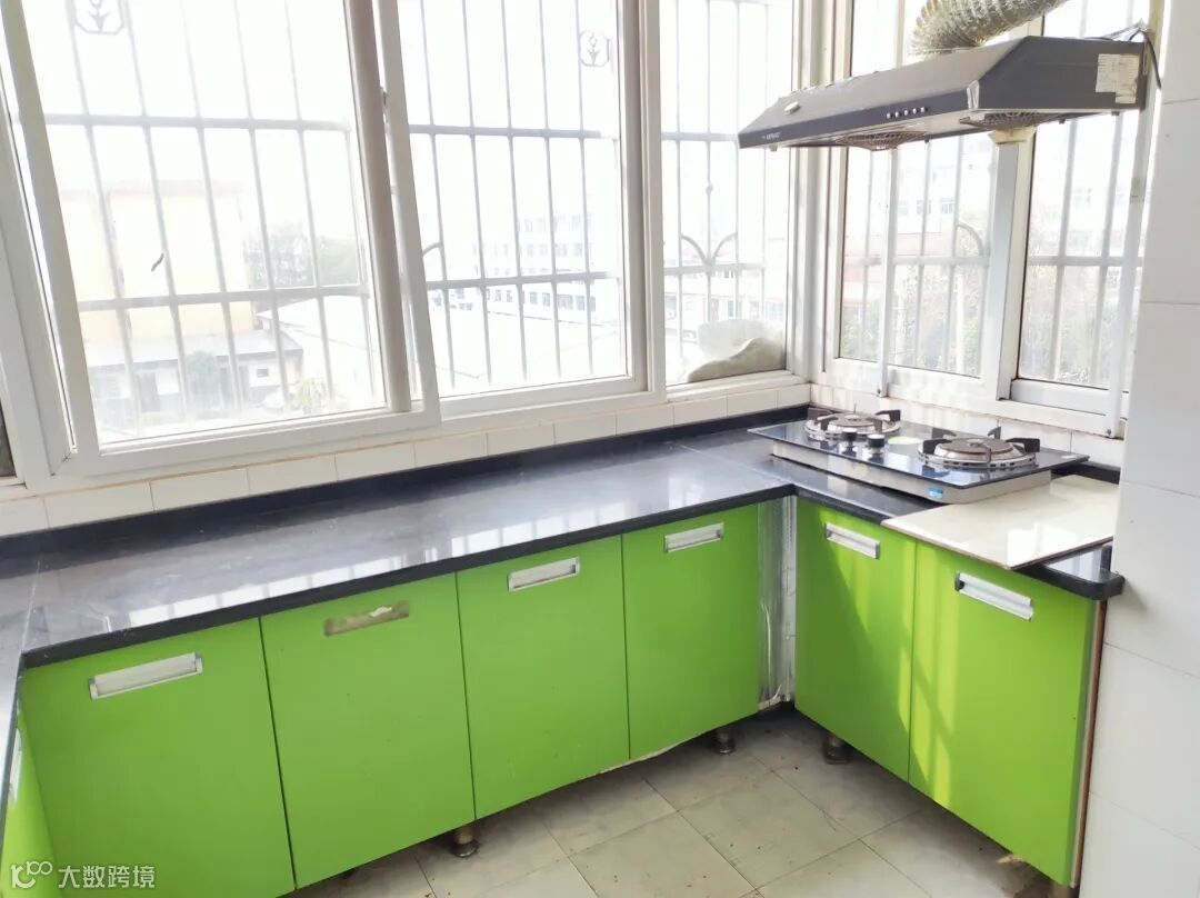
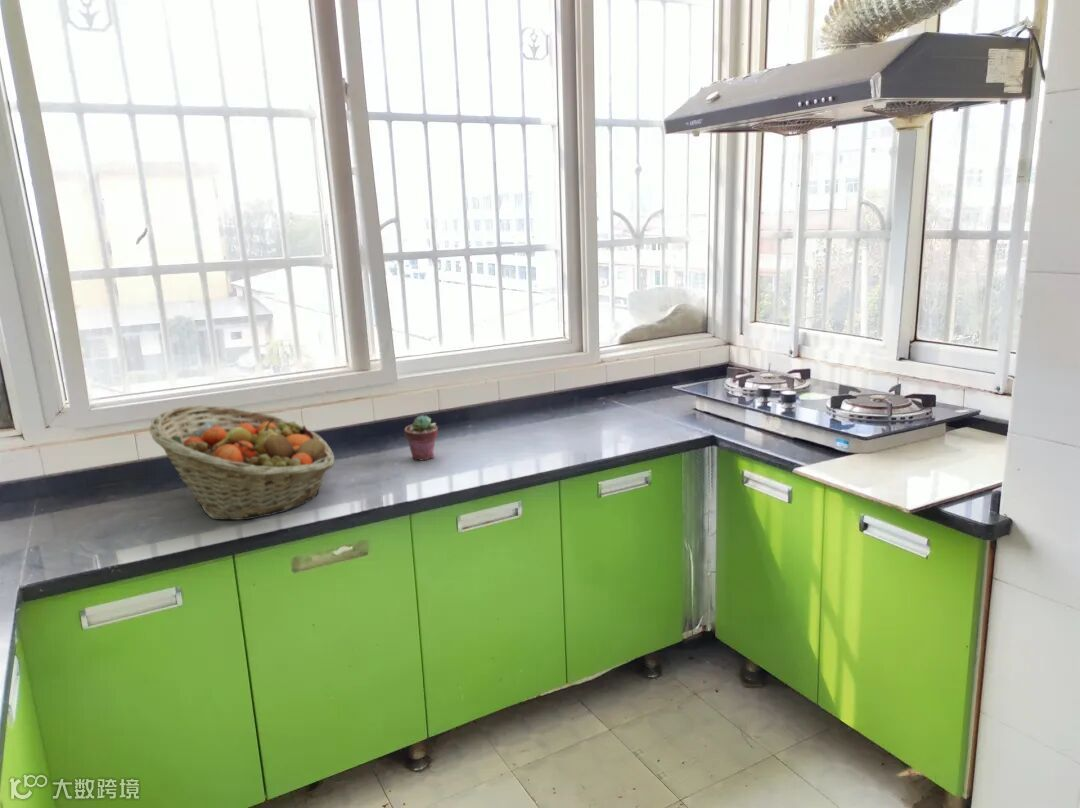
+ potted succulent [404,415,439,461]
+ fruit basket [149,405,336,521]
